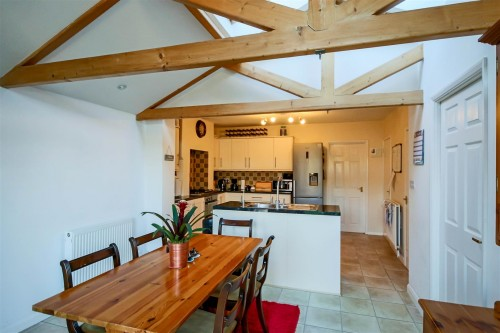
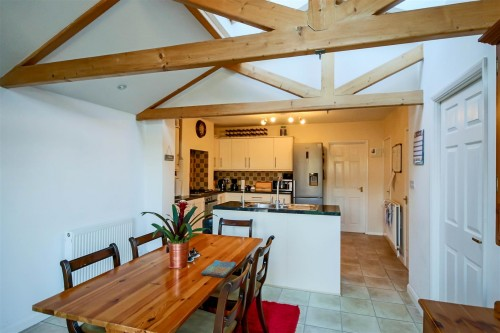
+ dish towel [200,259,237,279]
